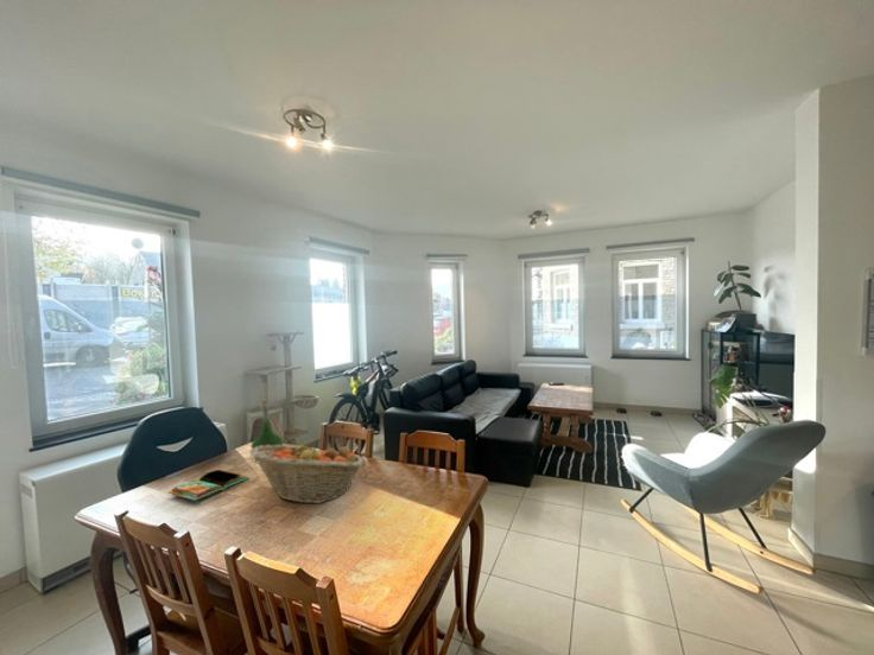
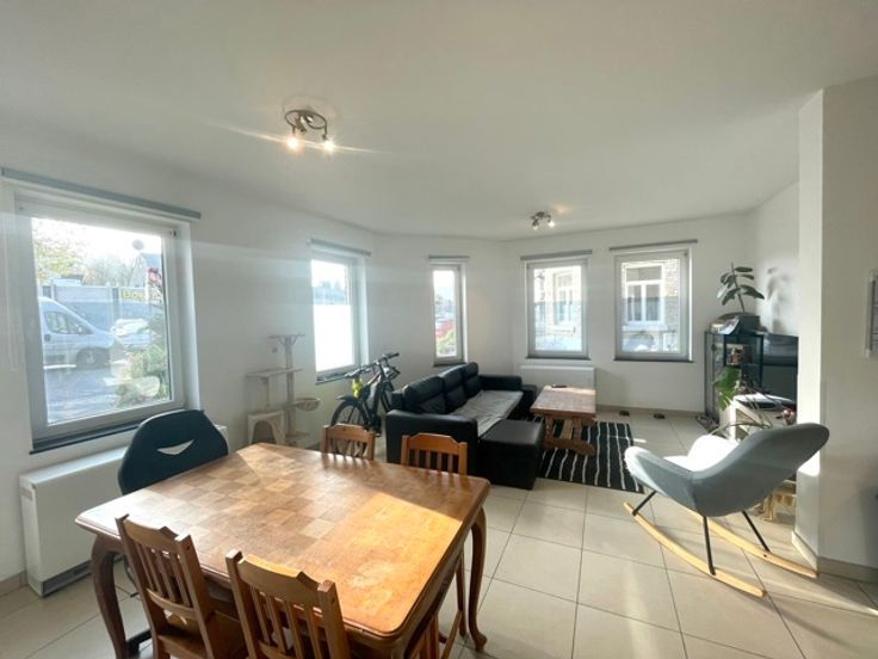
- book [166,469,251,502]
- vase [249,399,284,450]
- fruit basket [248,440,366,504]
